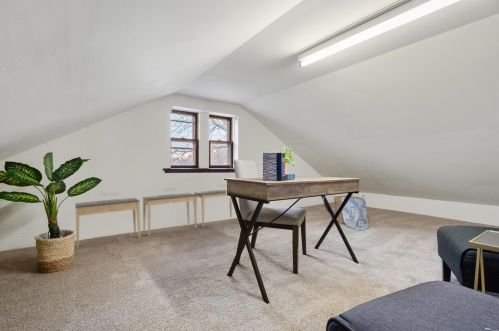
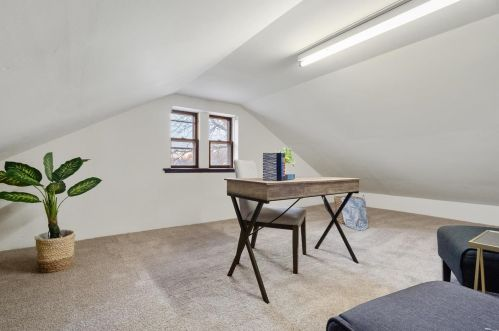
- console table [74,183,233,249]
